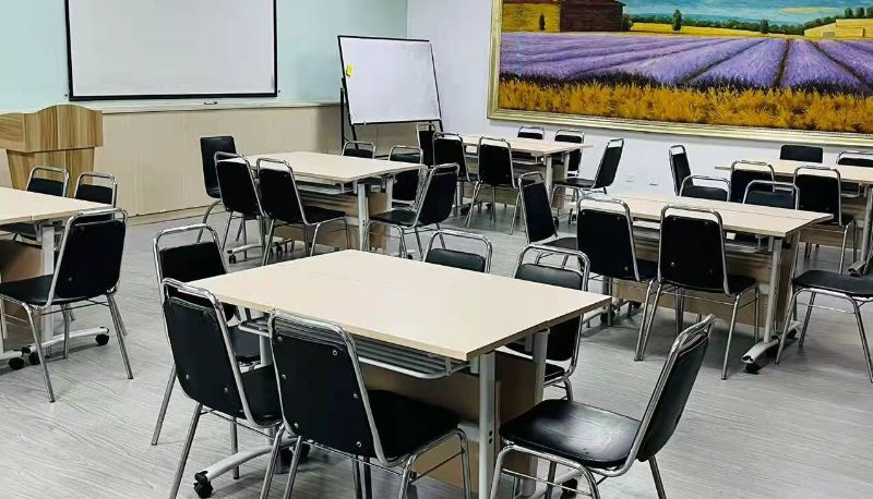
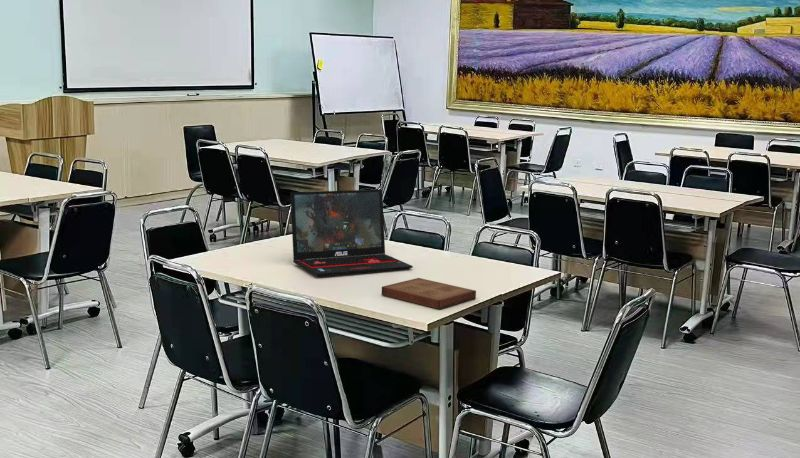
+ laptop [289,188,414,278]
+ book [381,277,477,310]
